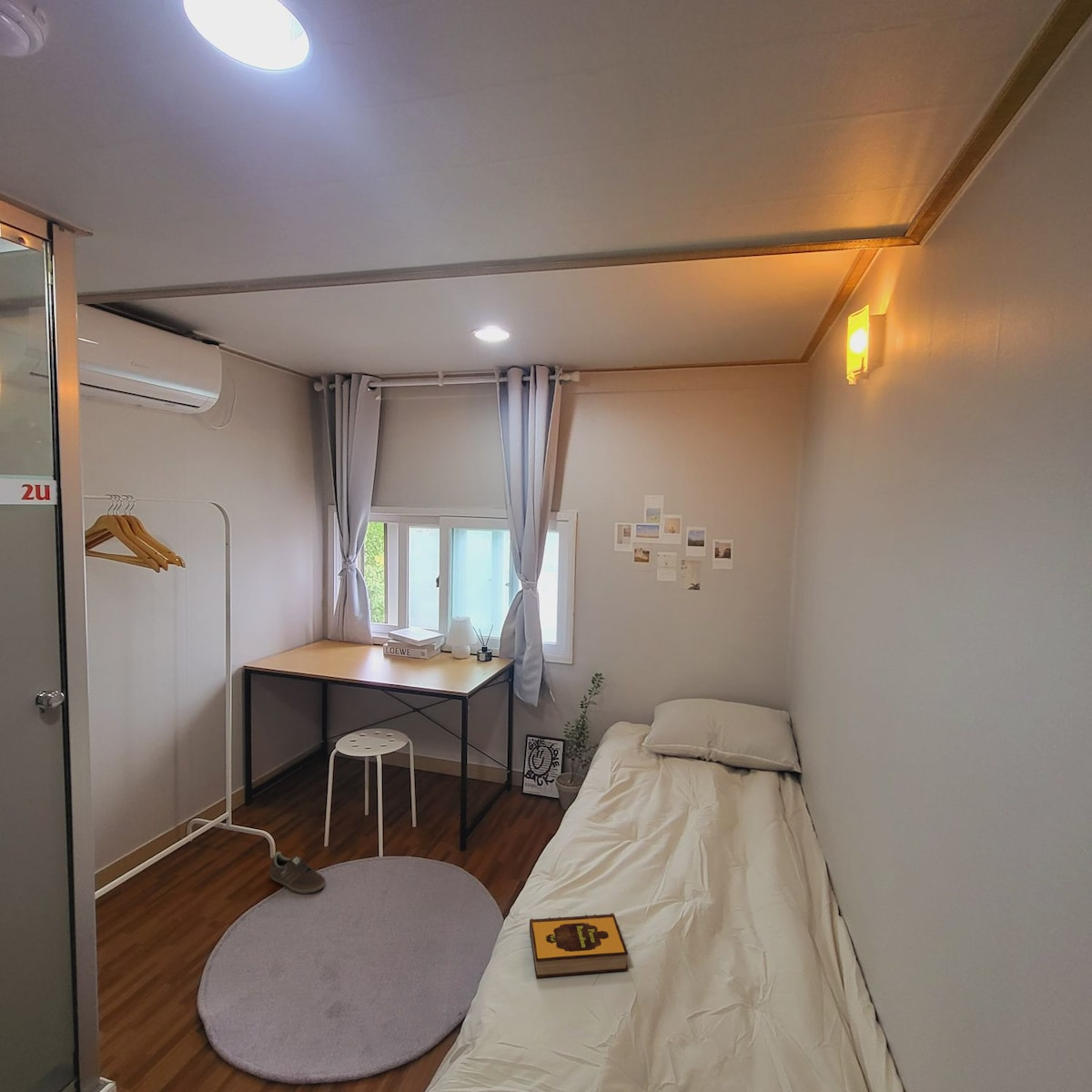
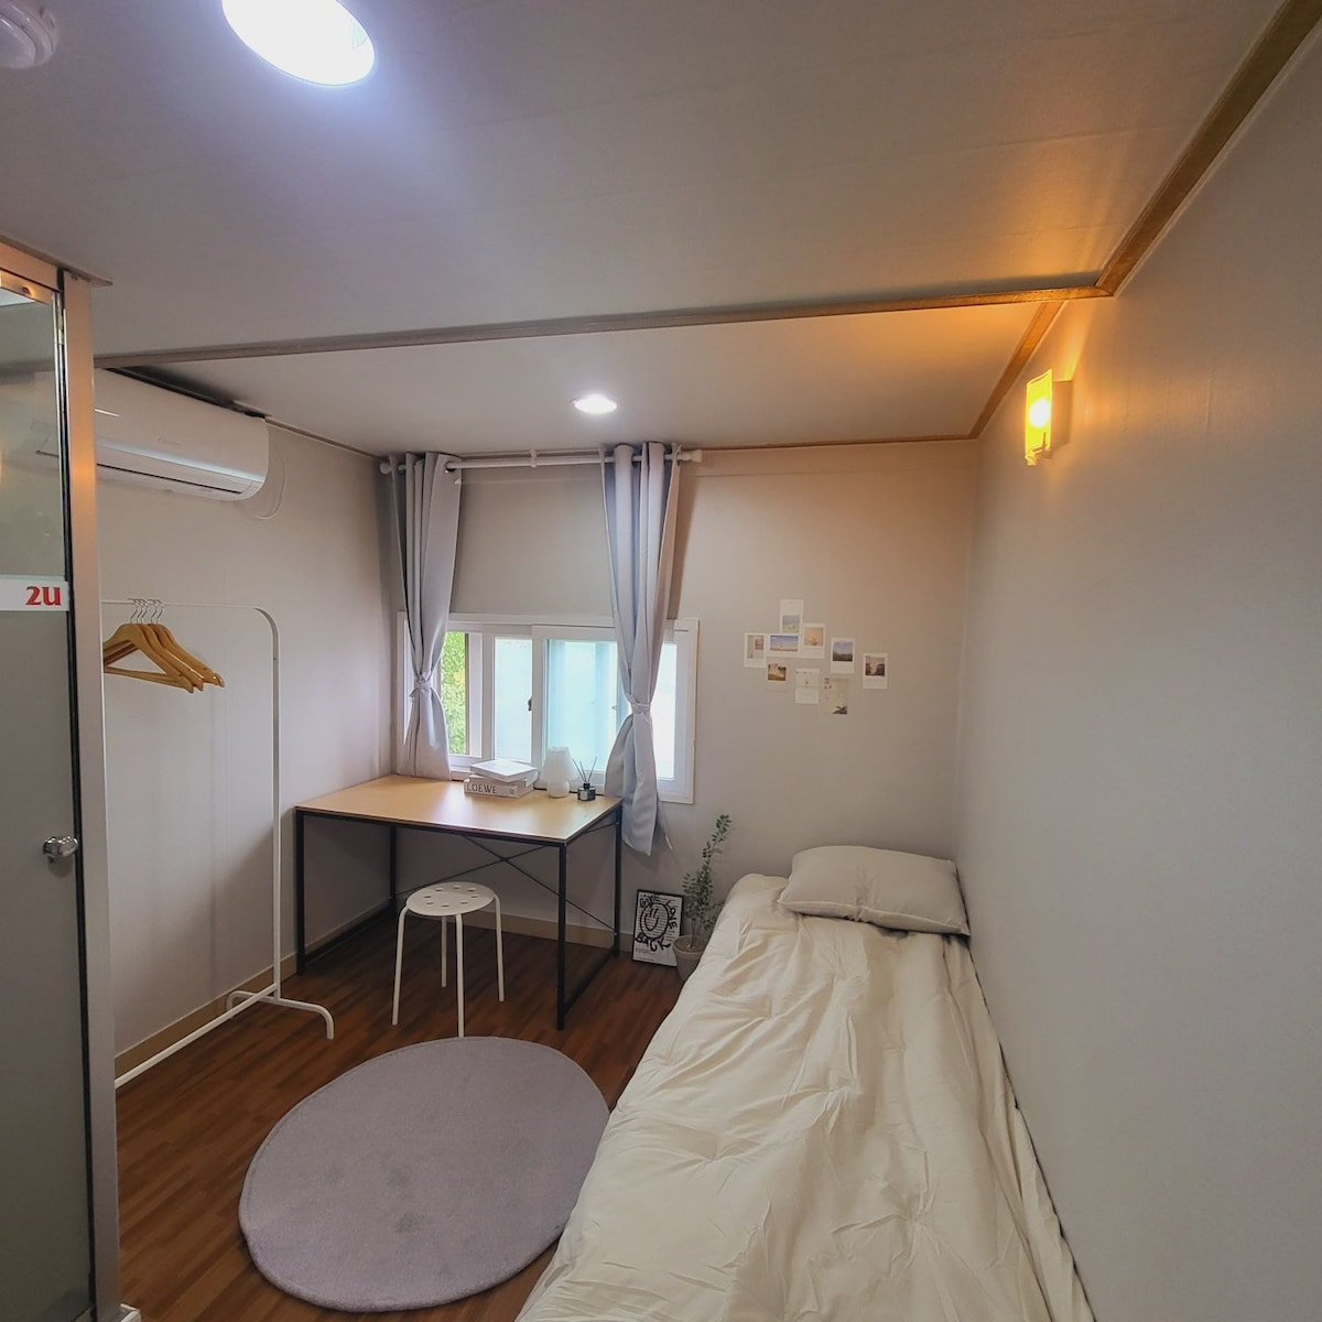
- sneaker [269,851,327,895]
- hardback book [529,912,629,978]
